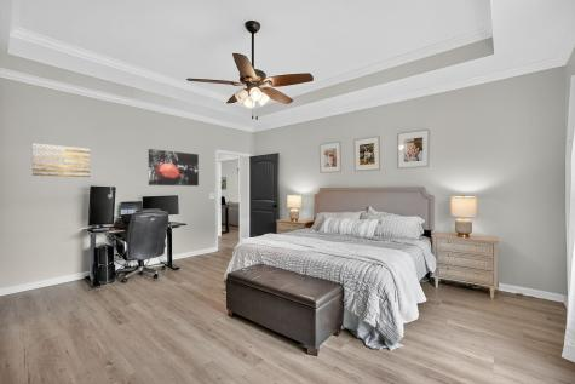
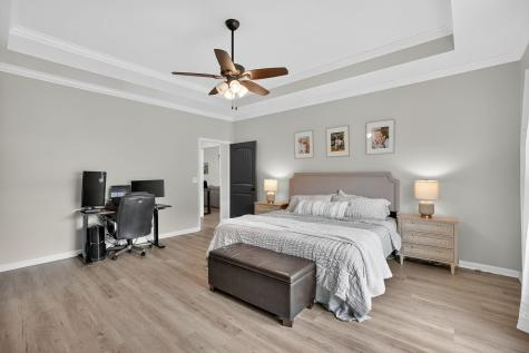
- wall art [148,148,200,187]
- wall art [31,143,91,178]
